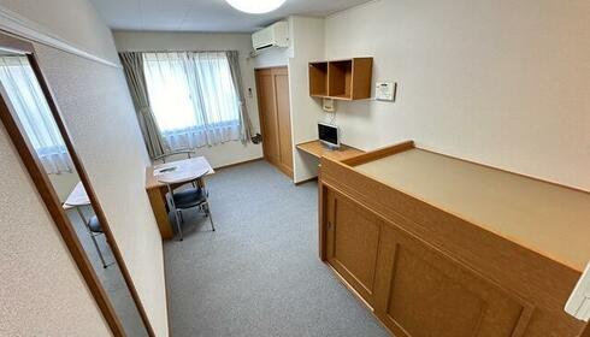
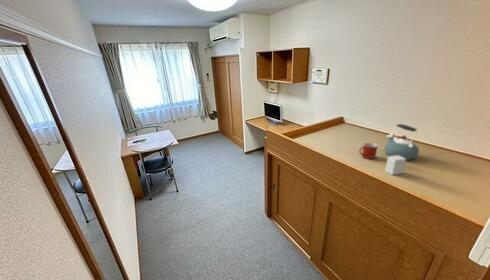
+ kettle [384,123,420,161]
+ small box [384,155,407,176]
+ mug [358,142,378,160]
